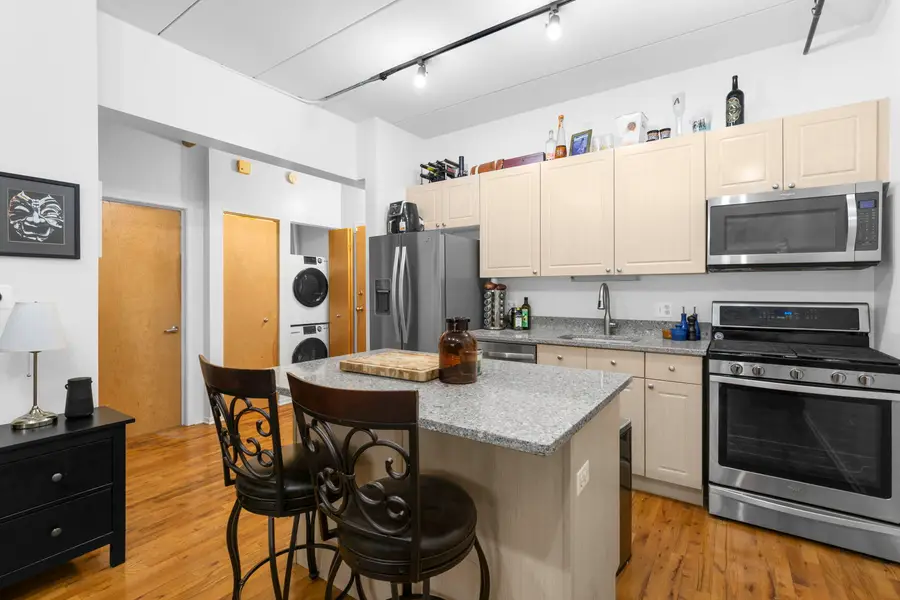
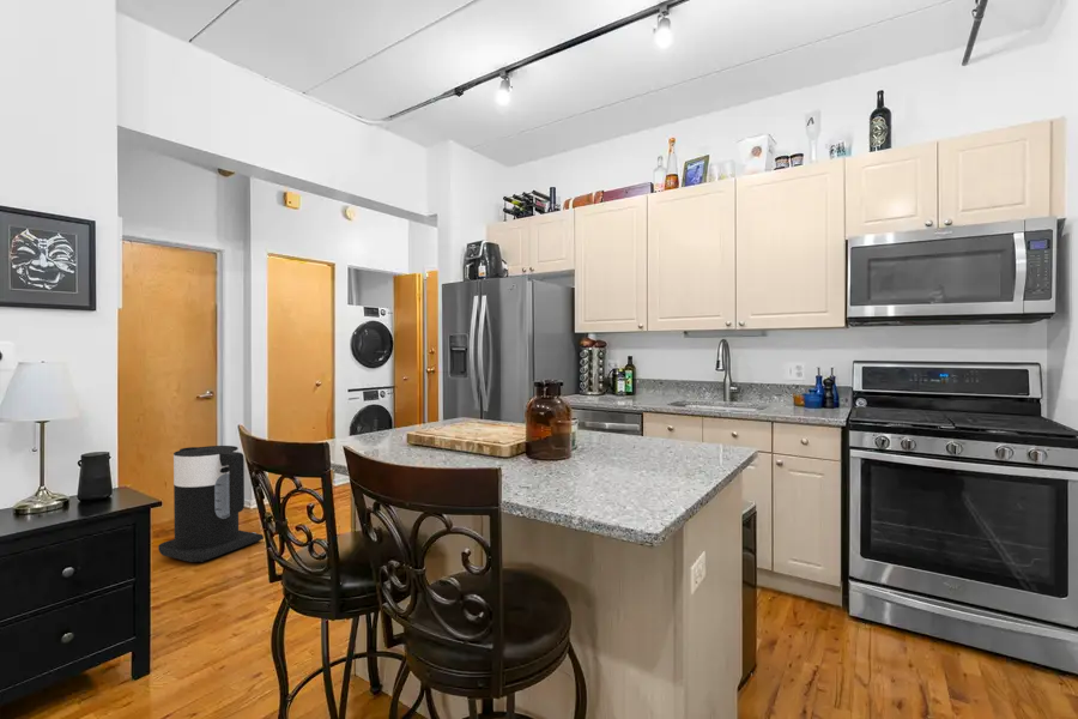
+ trash can [157,445,265,563]
